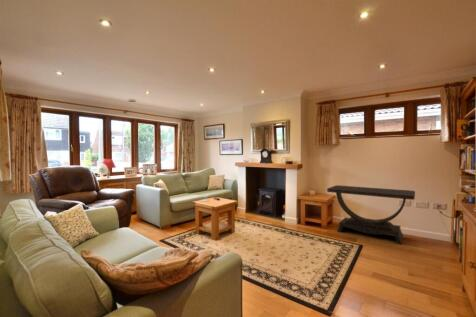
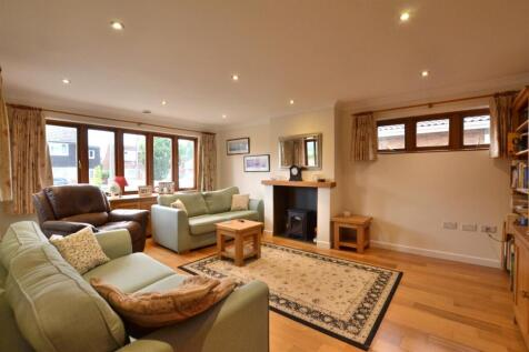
- console table [326,184,416,245]
